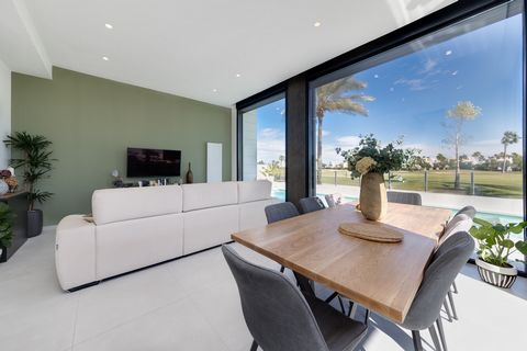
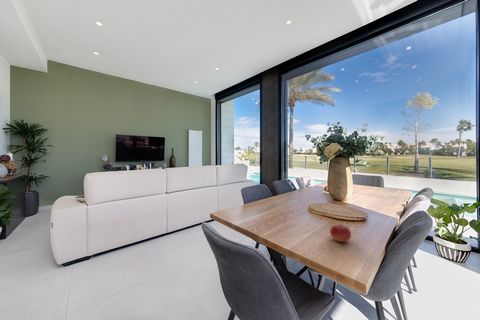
+ fruit [329,224,352,243]
